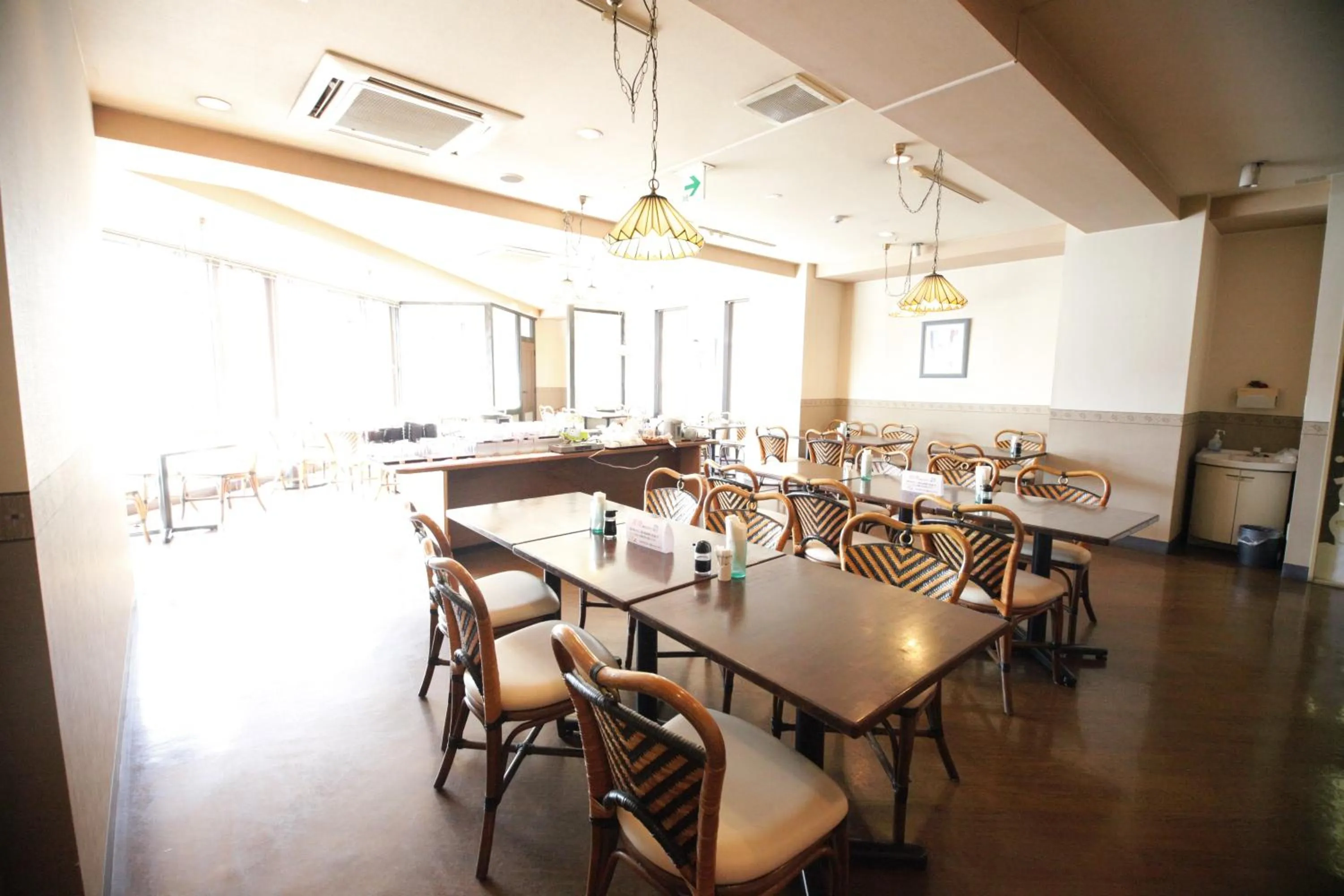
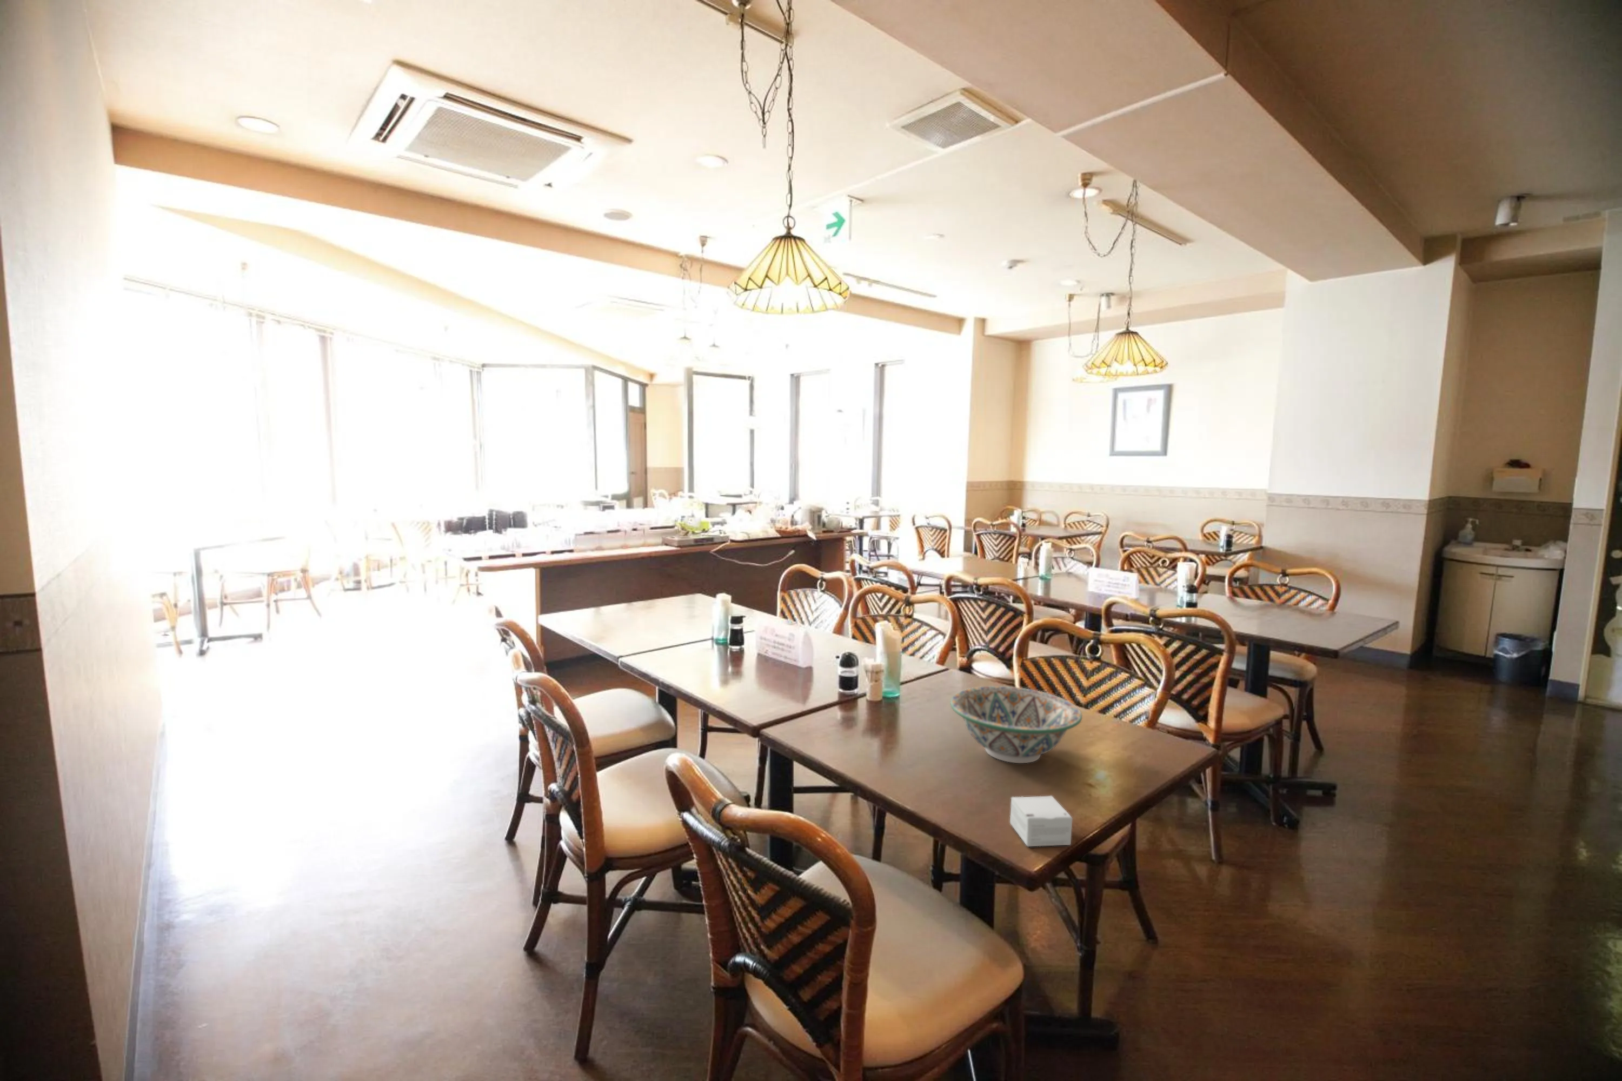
+ decorative bowl [950,685,1083,764]
+ small box [1009,795,1073,847]
